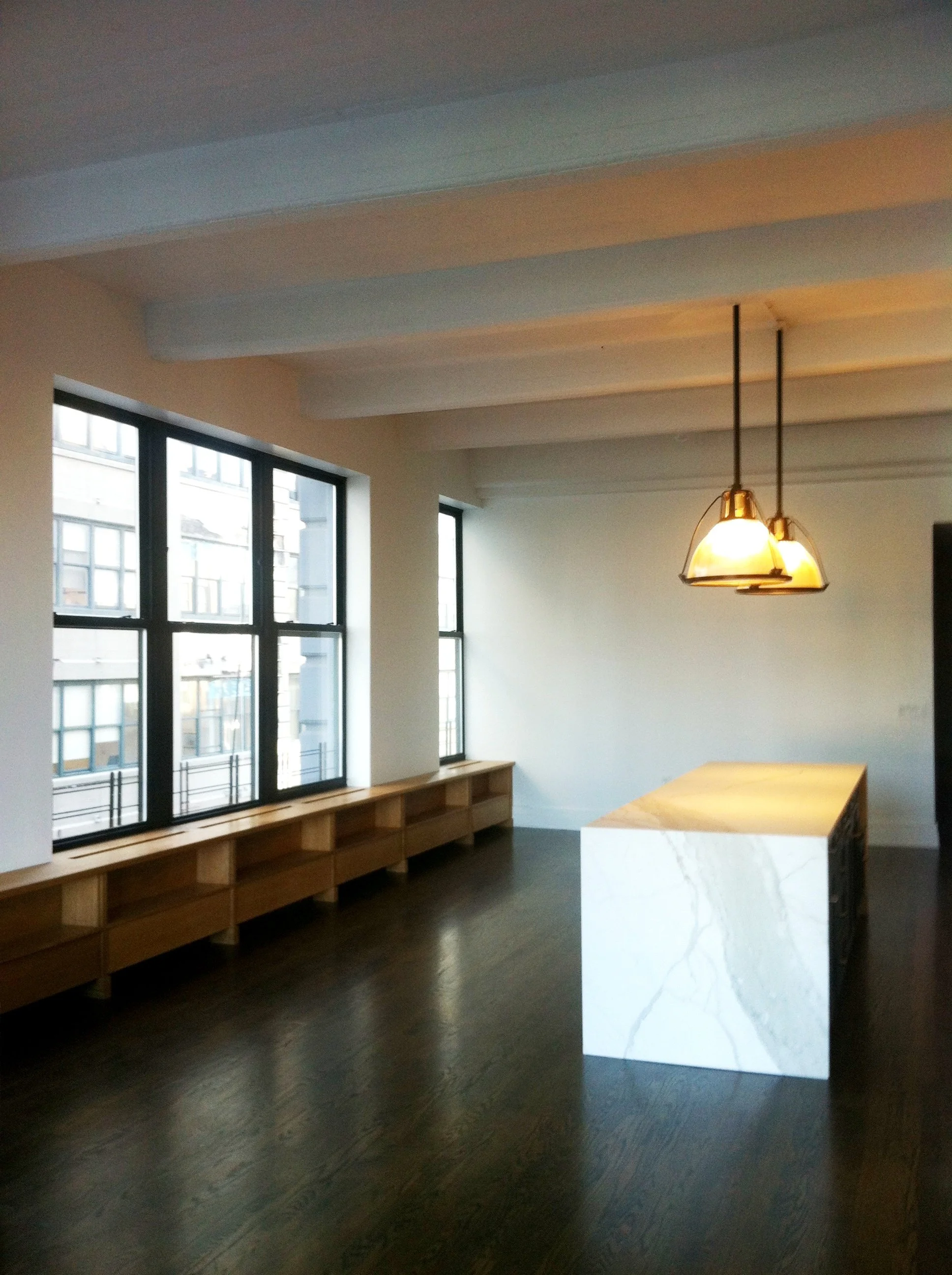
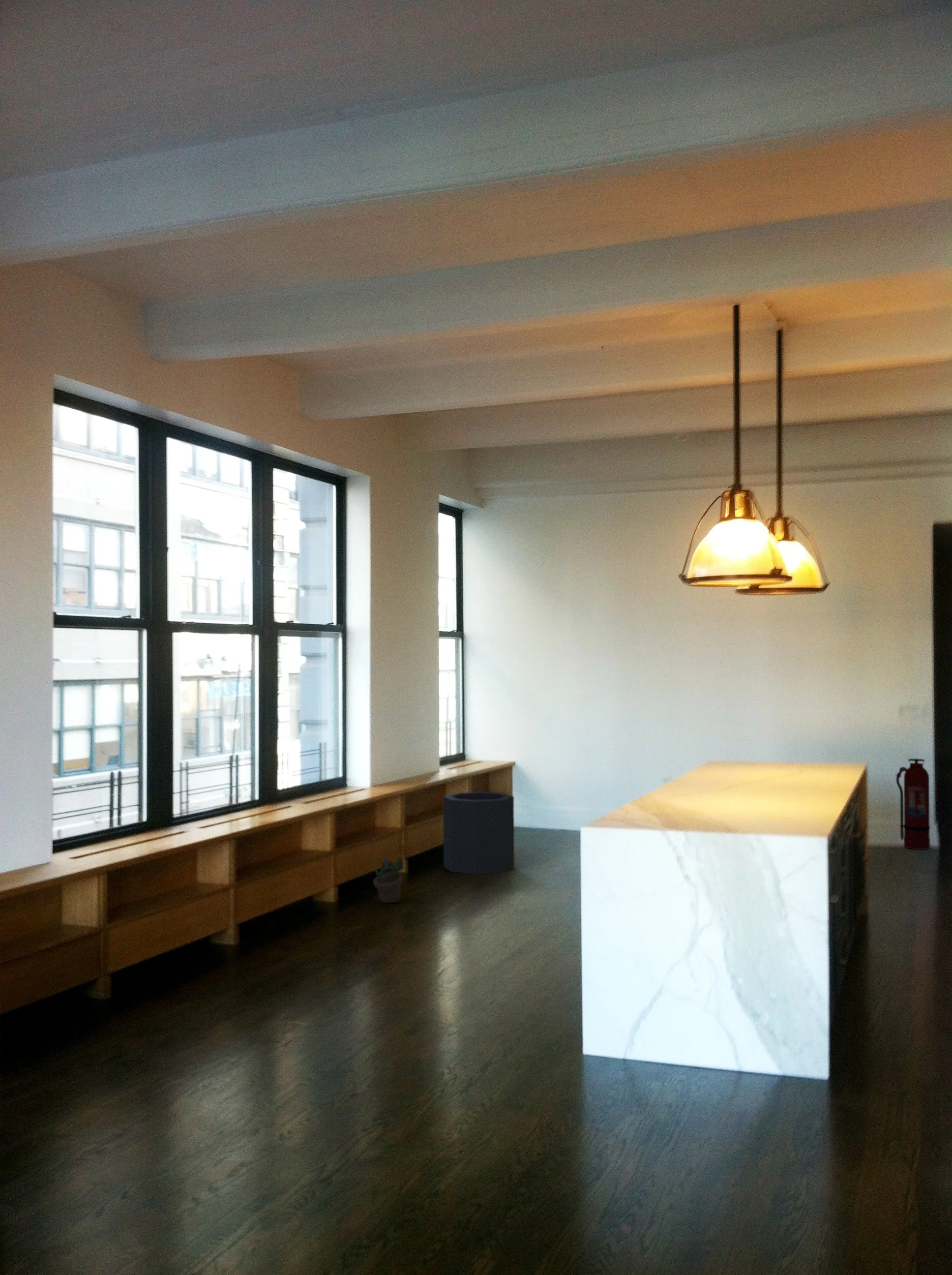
+ fire extinguisher [895,758,931,850]
+ trash can [443,791,514,875]
+ decorative plant [373,856,404,904]
